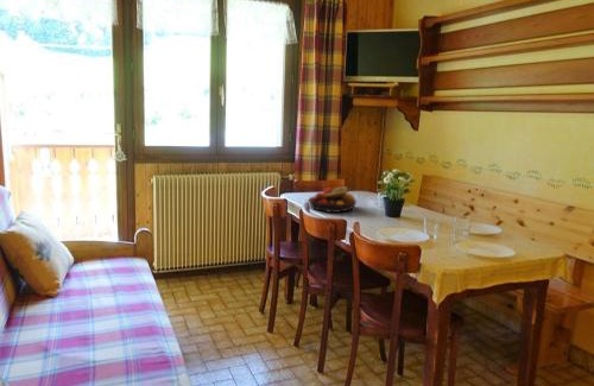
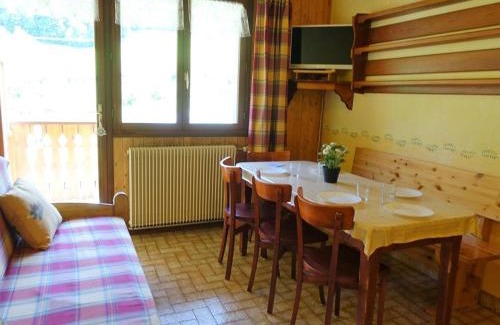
- fruit bowl [308,185,358,214]
